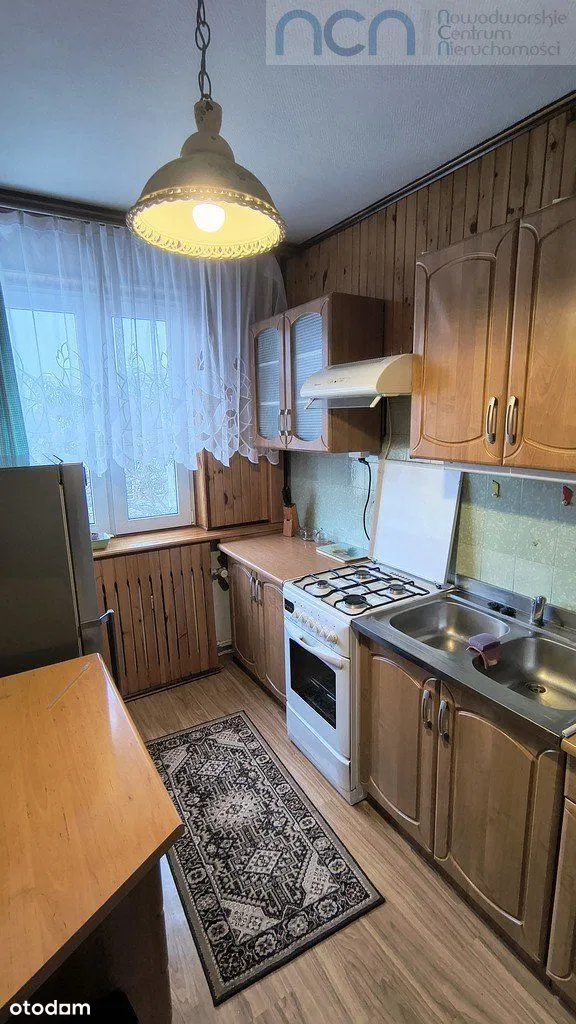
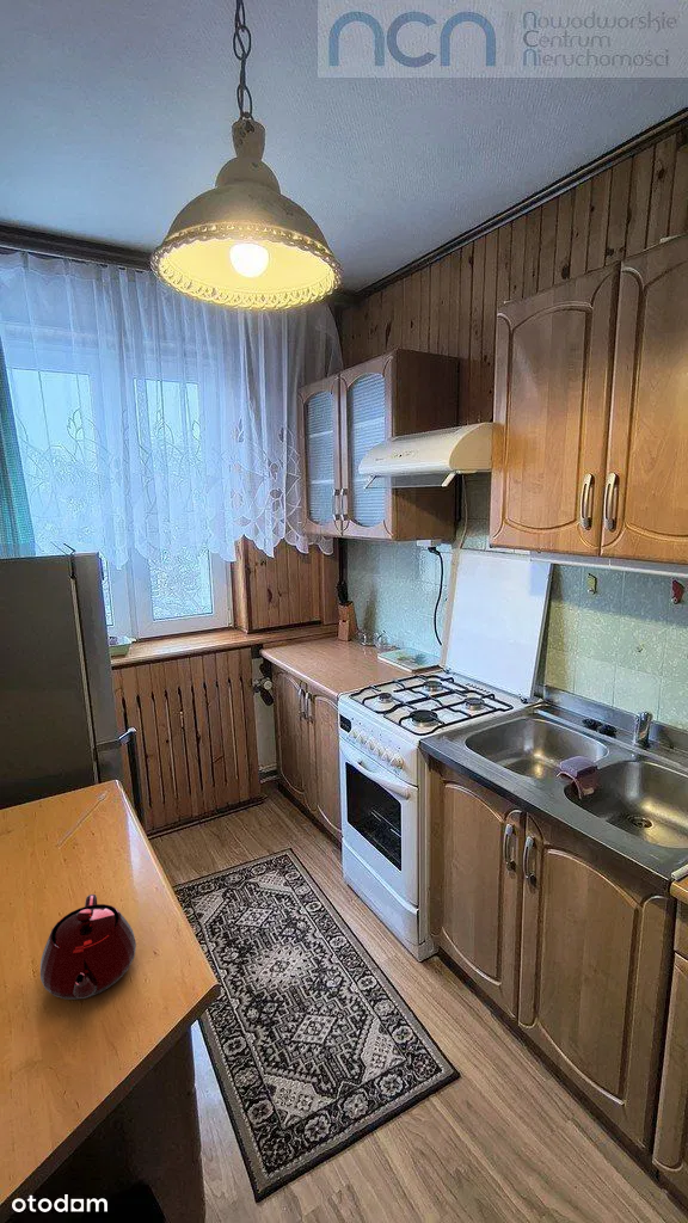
+ teapot [39,893,137,1001]
